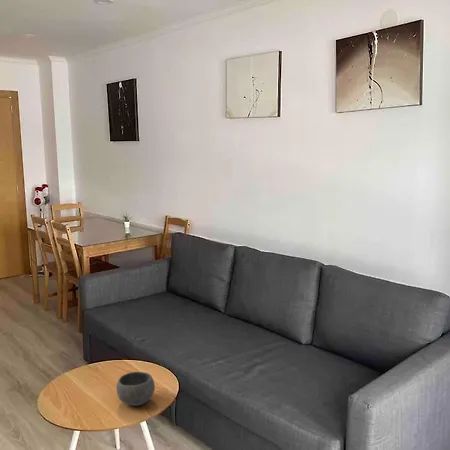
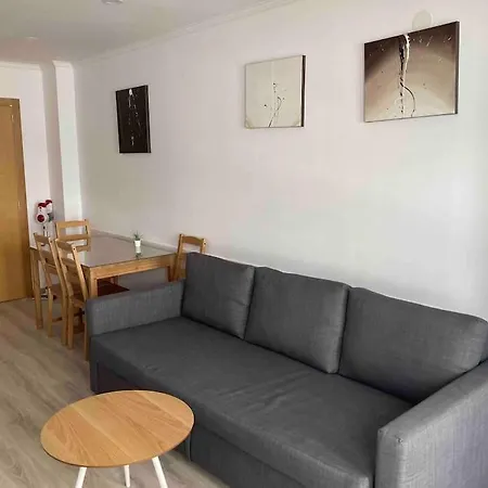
- bowl [116,371,156,407]
